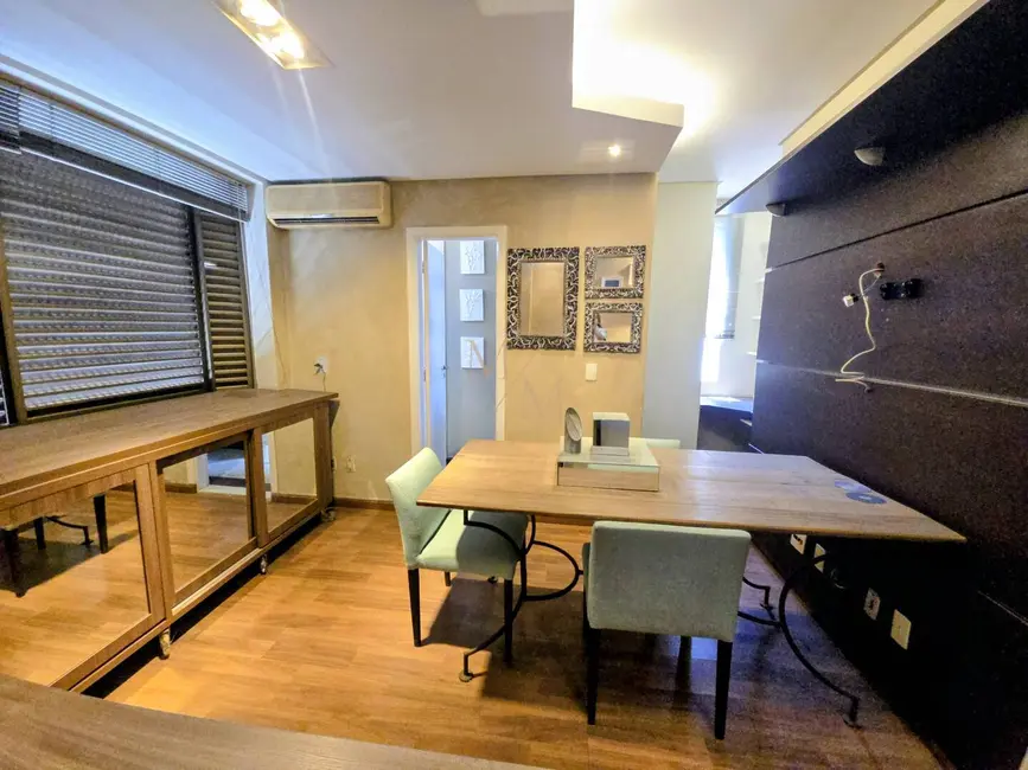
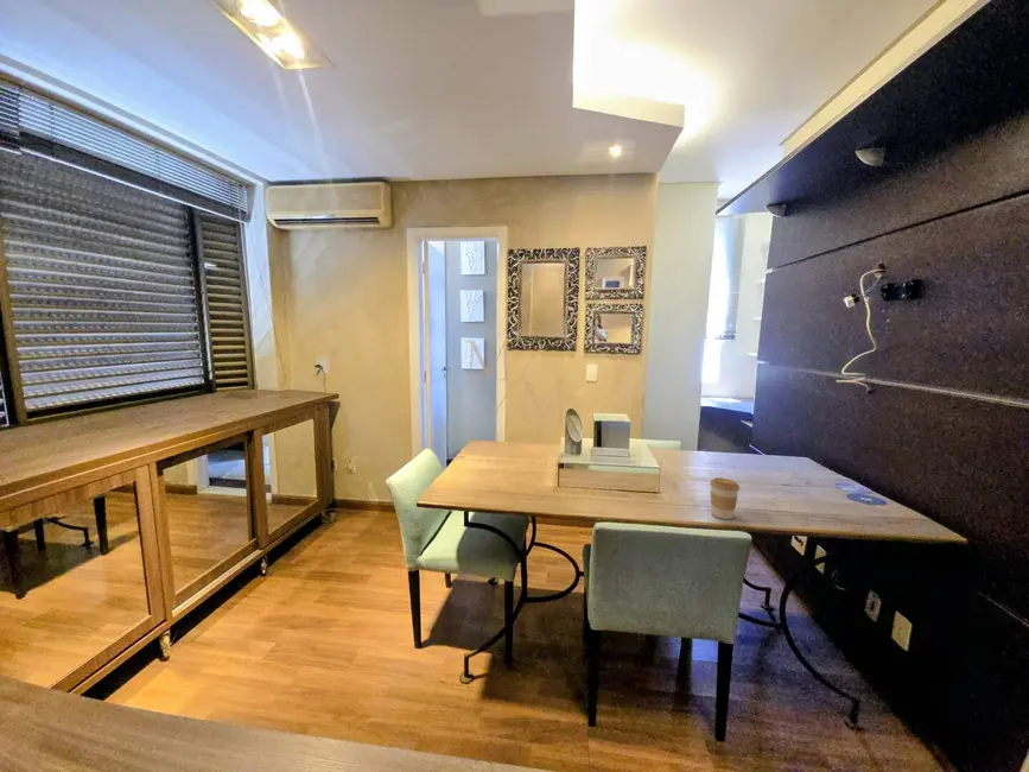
+ coffee cup [709,476,741,520]
